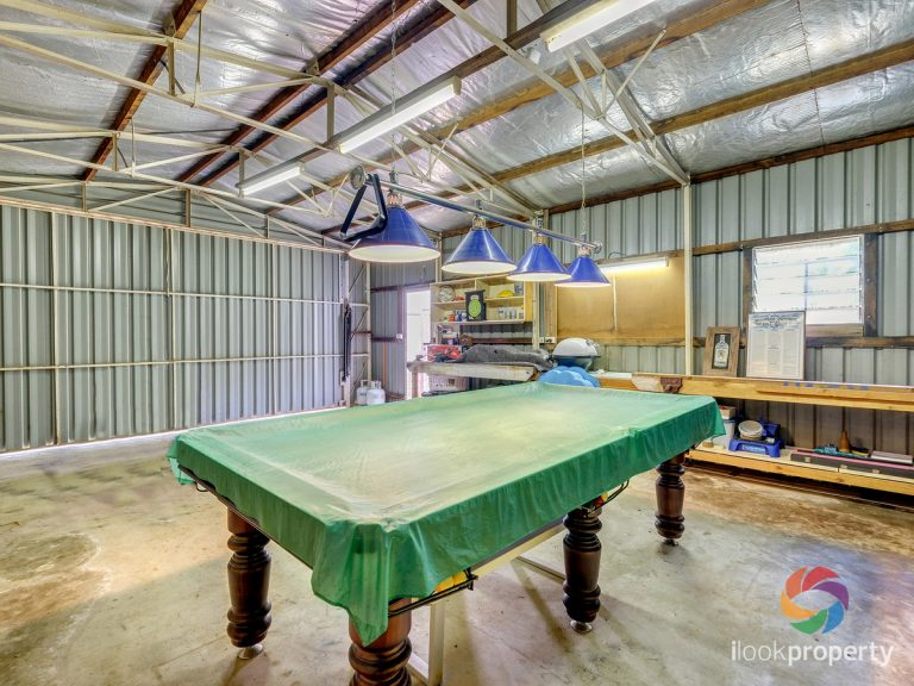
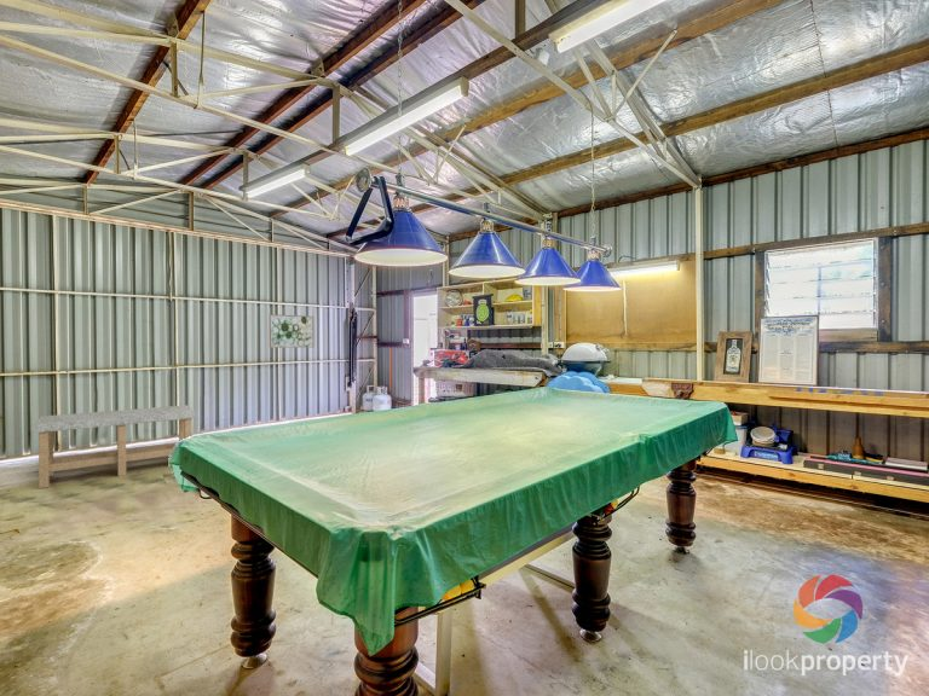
+ table [33,404,196,489]
+ wall art [269,313,315,349]
